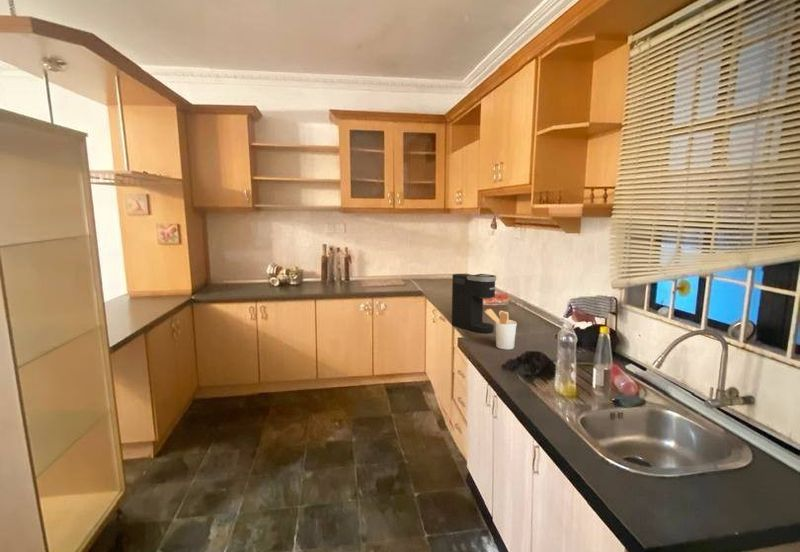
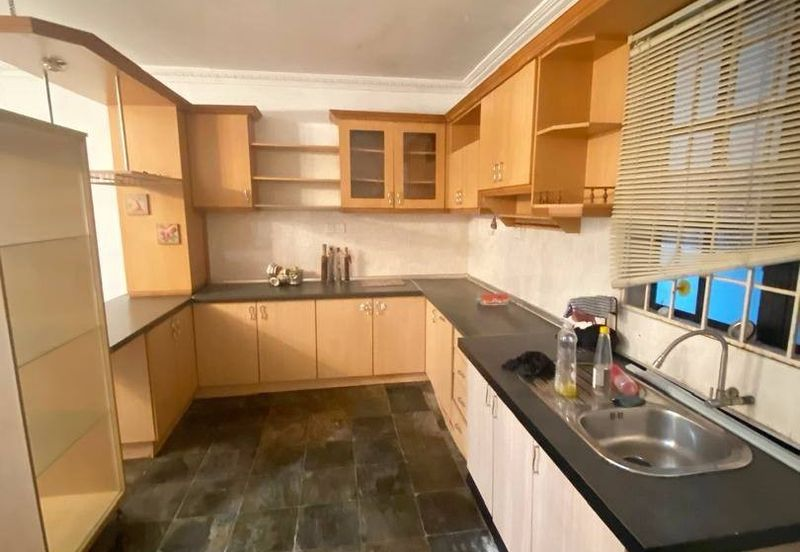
- utensil holder [484,308,518,351]
- coffee maker [451,273,497,334]
